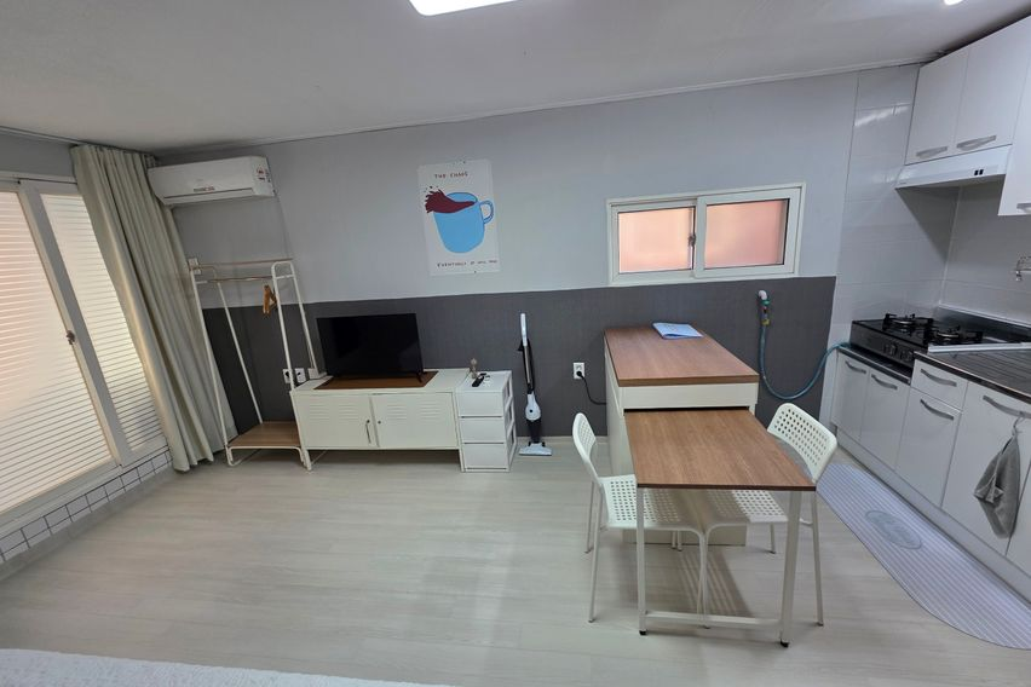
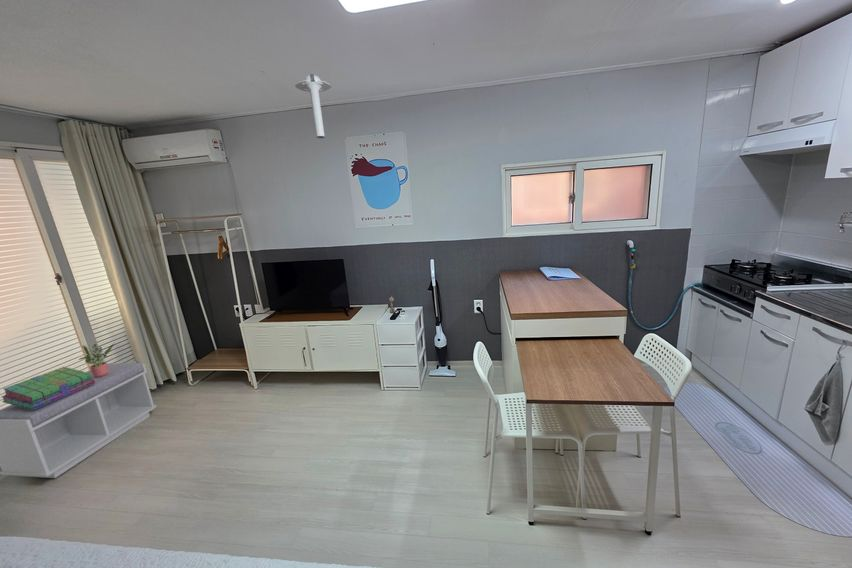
+ potted plant [78,343,116,377]
+ ceiling light [294,73,332,139]
+ stack of books [0,366,95,410]
+ bench [0,362,158,479]
